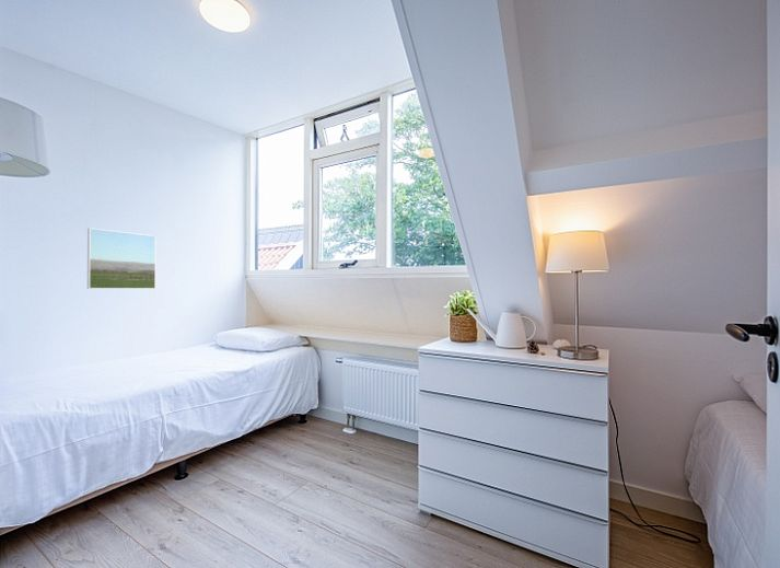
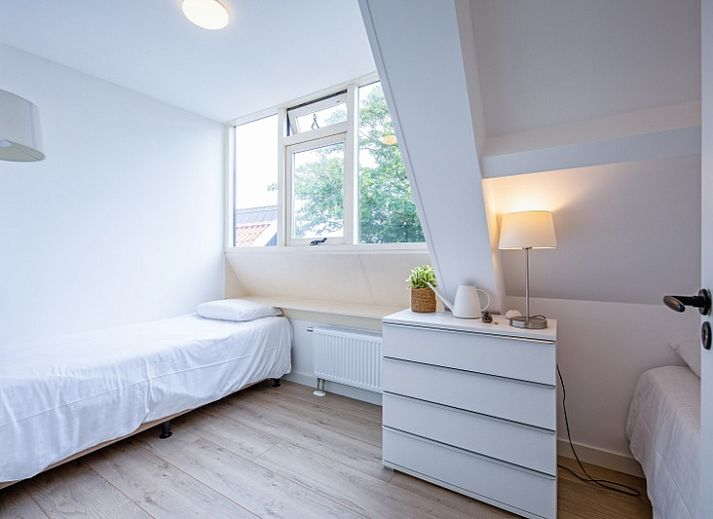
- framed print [86,227,156,290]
